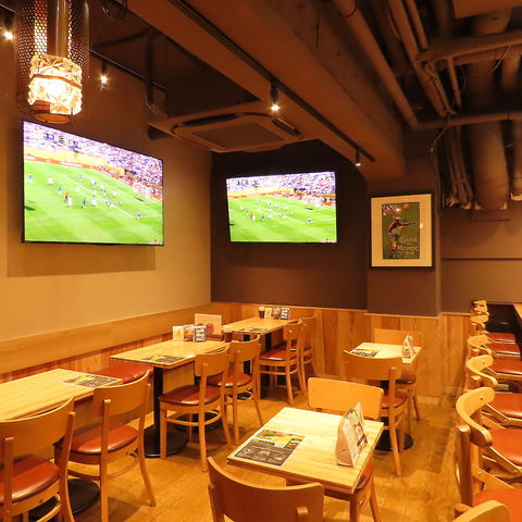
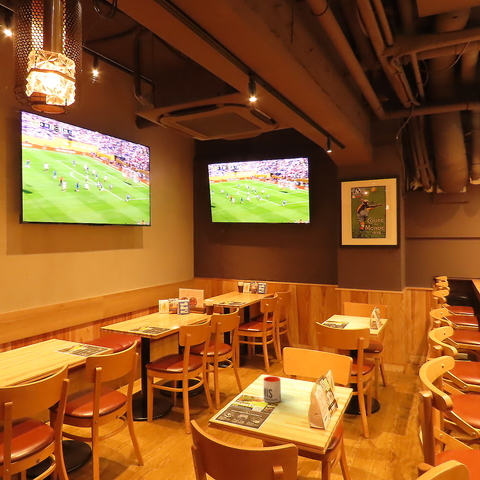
+ mug [262,375,282,404]
